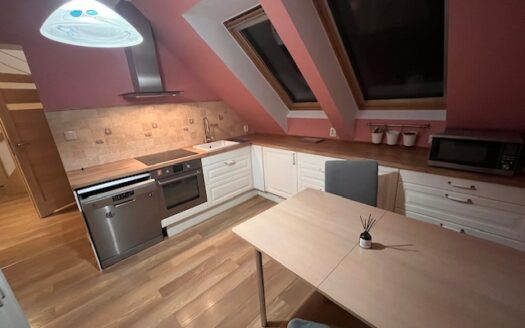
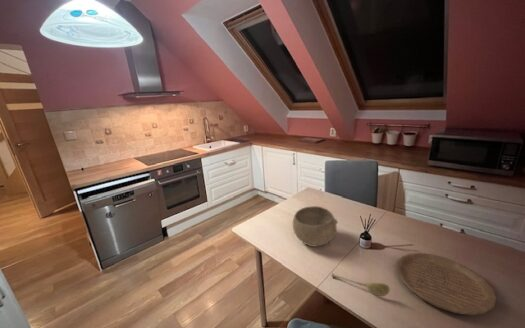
+ plate [396,252,497,316]
+ soupspoon [331,273,391,297]
+ bowl [292,205,339,248]
